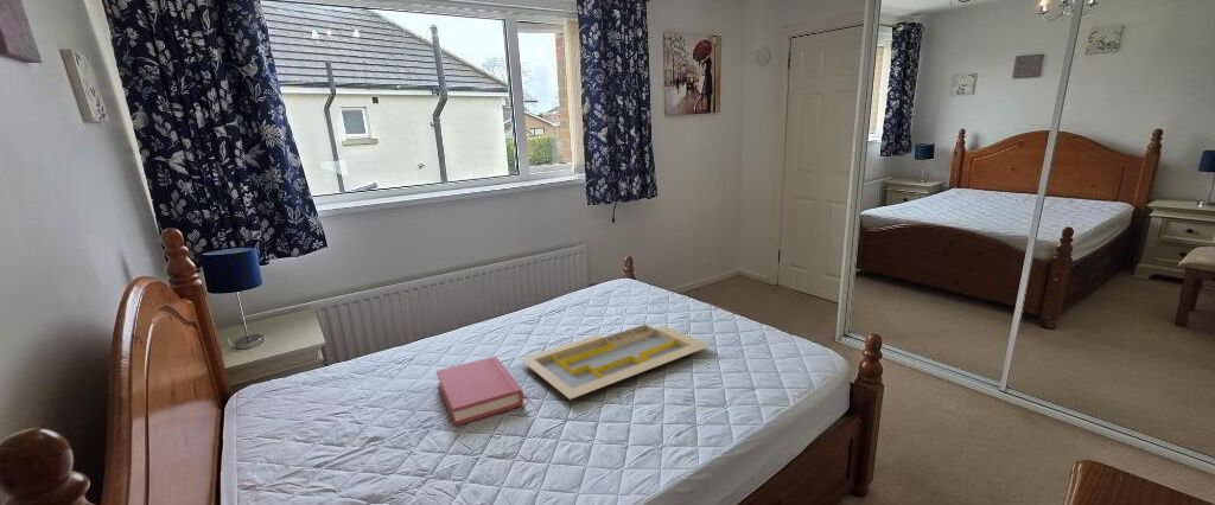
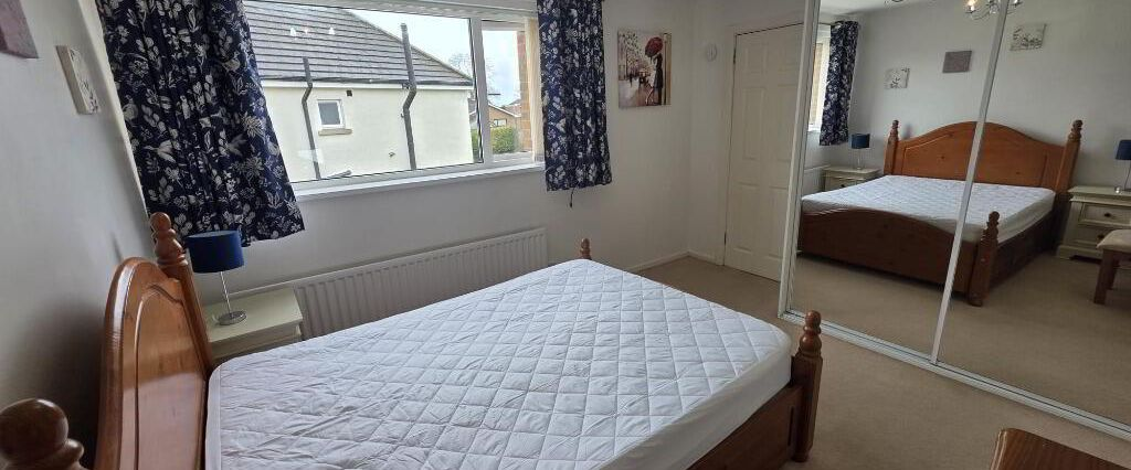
- serving tray [519,324,712,401]
- hardback book [435,356,524,427]
